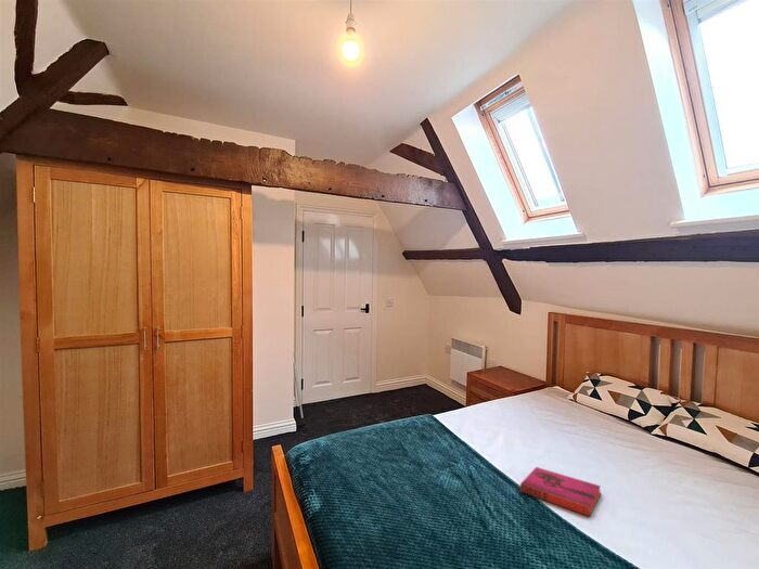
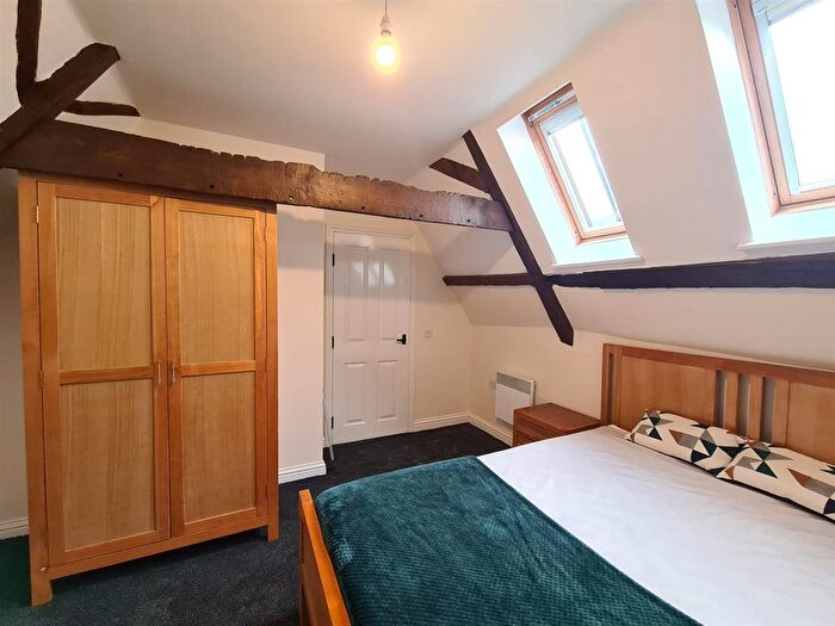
- hardback book [519,466,603,518]
